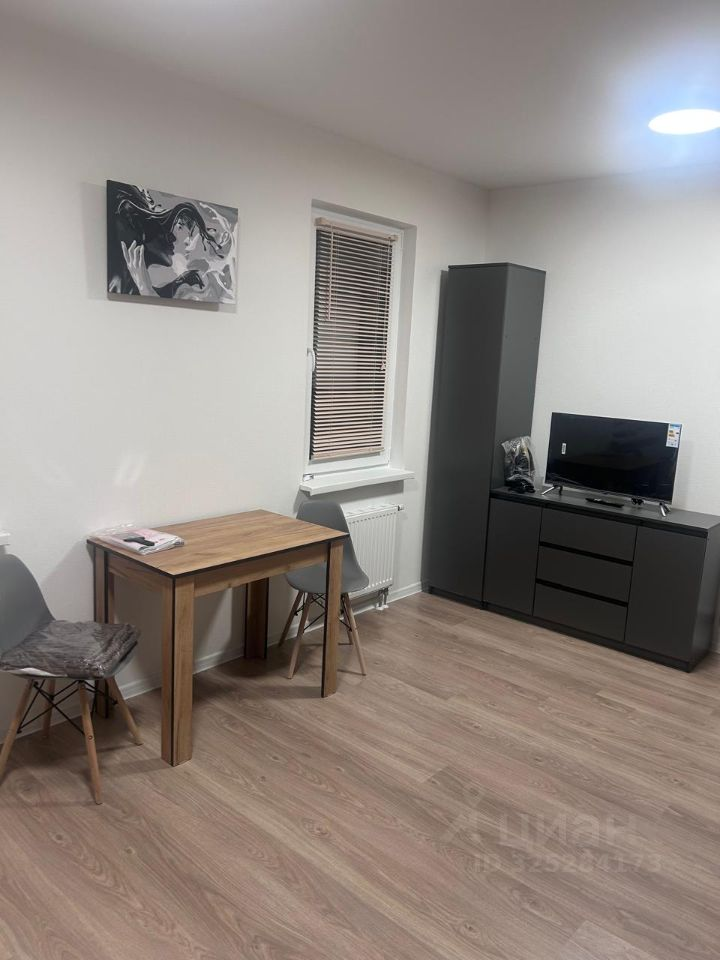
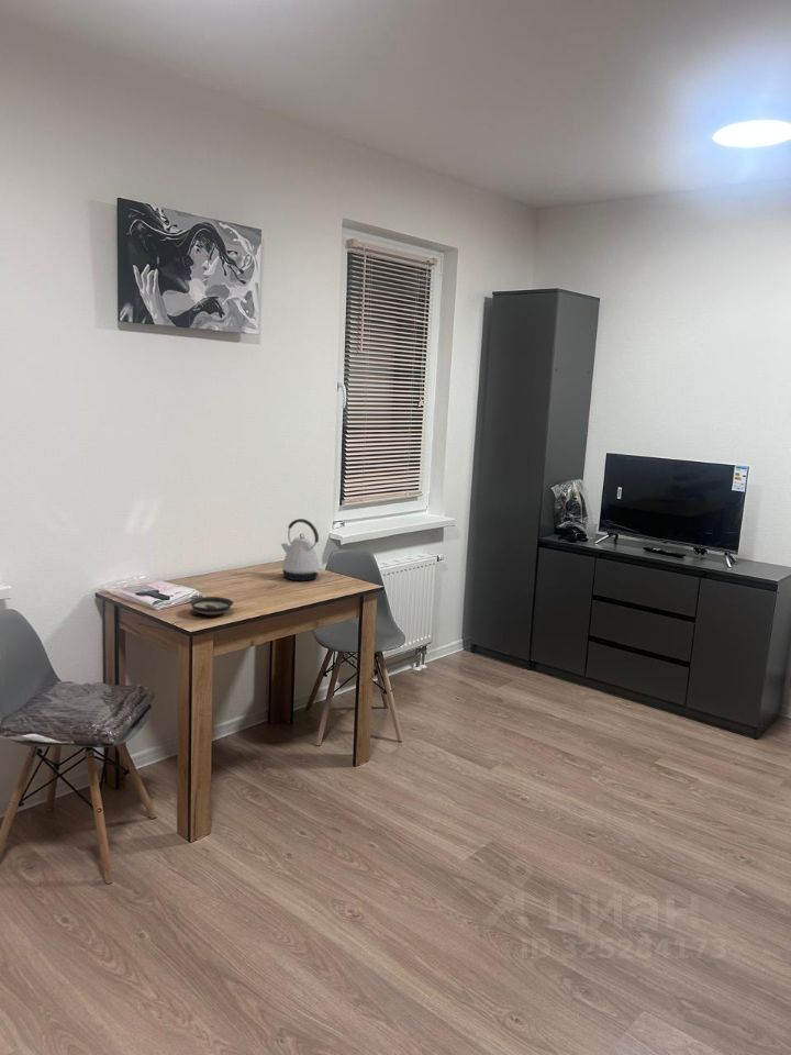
+ kettle [280,518,321,581]
+ saucer [189,596,234,617]
